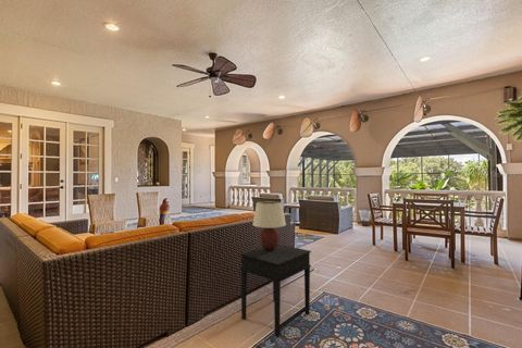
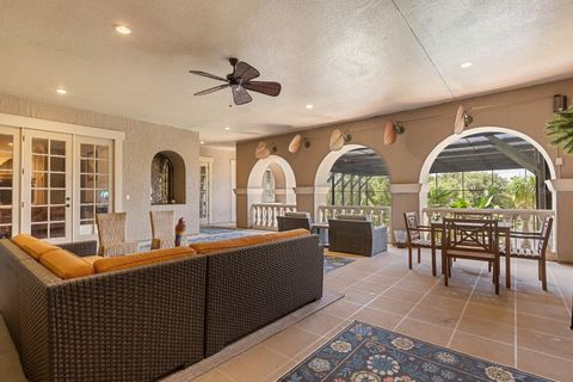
- side table [239,244,312,337]
- table lamp [252,200,287,250]
